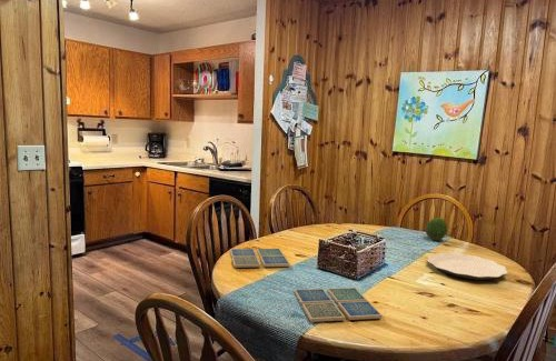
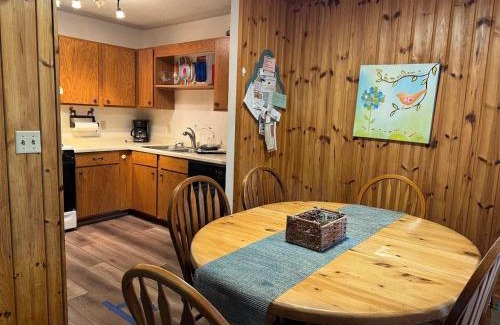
- drink coaster [294,287,384,323]
- drink coaster [229,248,291,269]
- plate [426,252,509,281]
- fruit [425,217,448,241]
